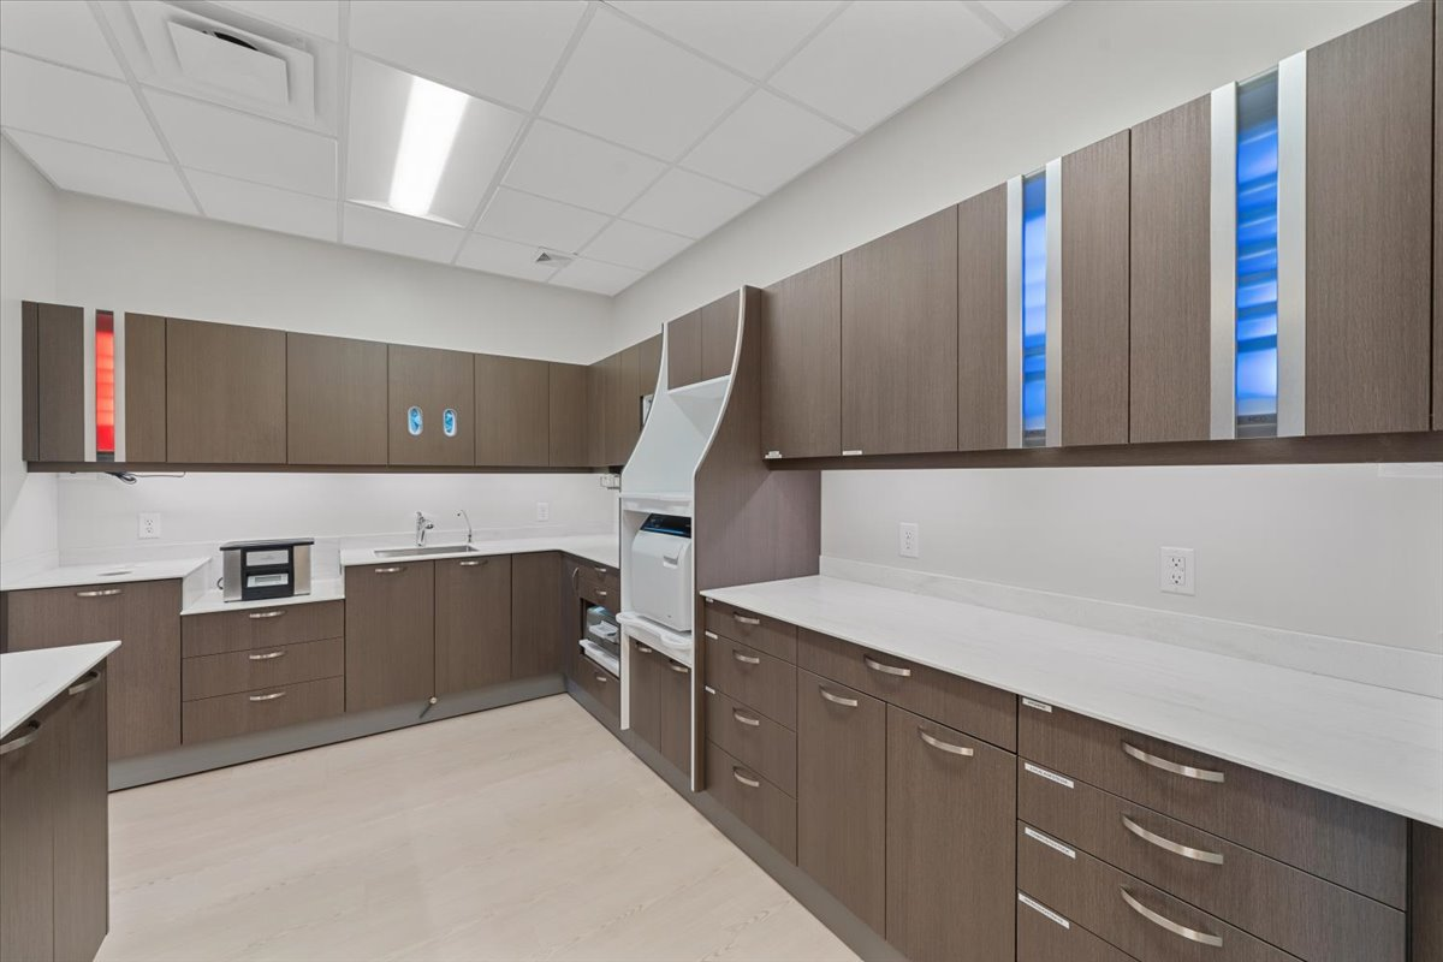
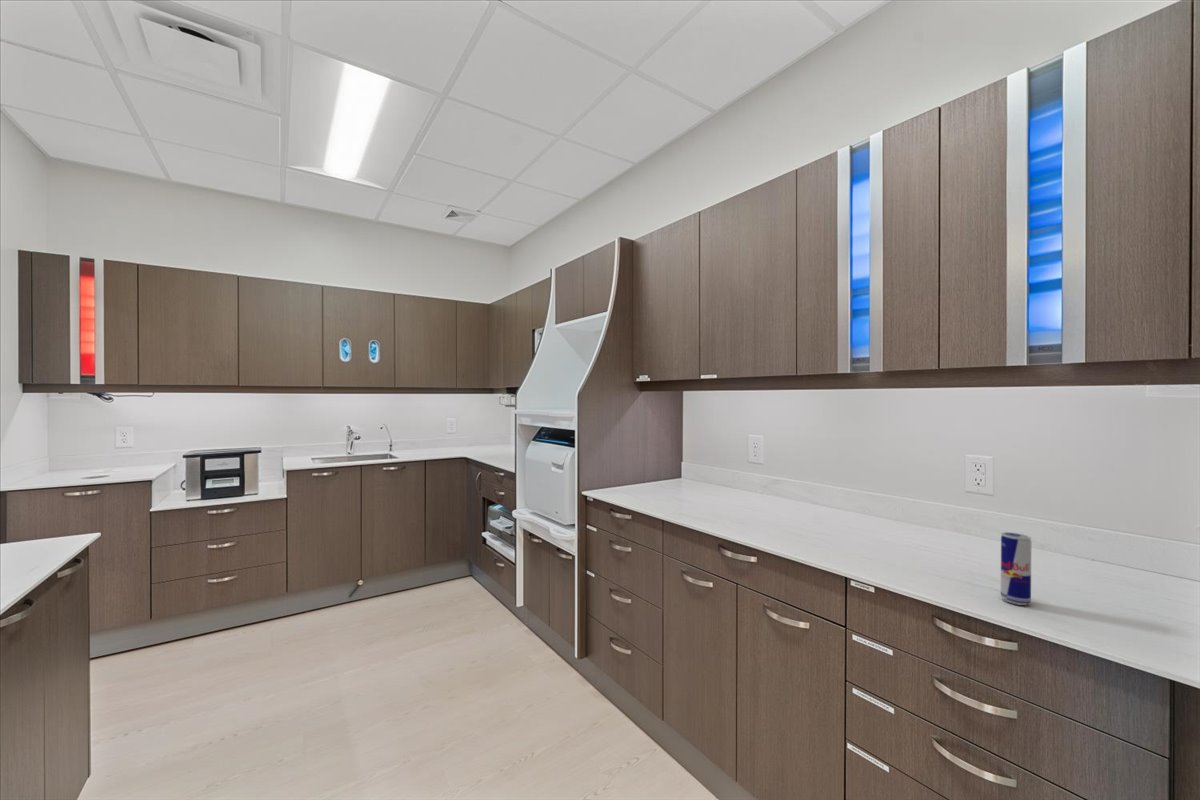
+ beverage can [1000,531,1032,606]
